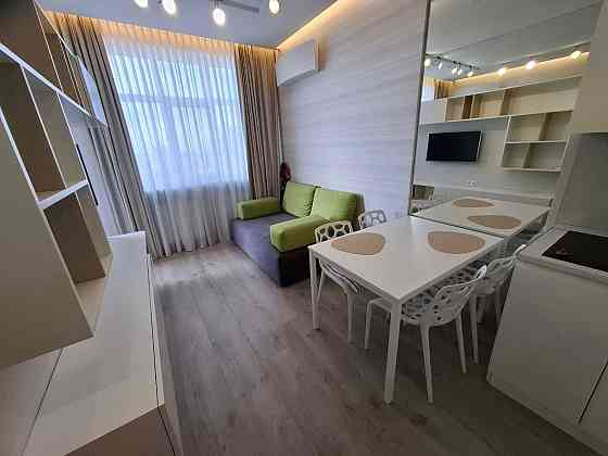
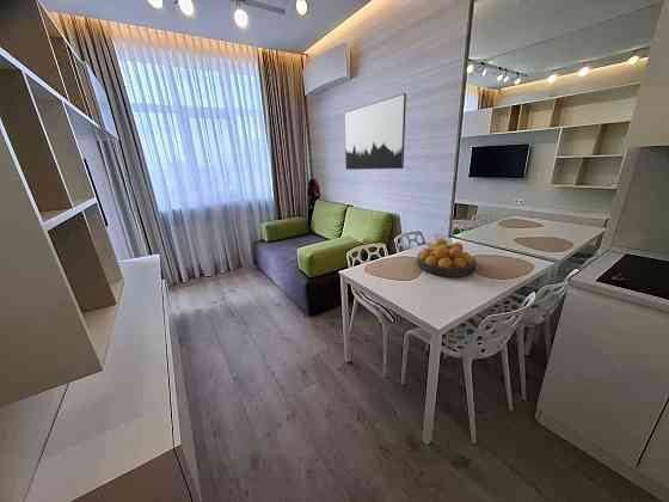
+ fruit bowl [416,238,477,277]
+ wall art [343,92,407,171]
